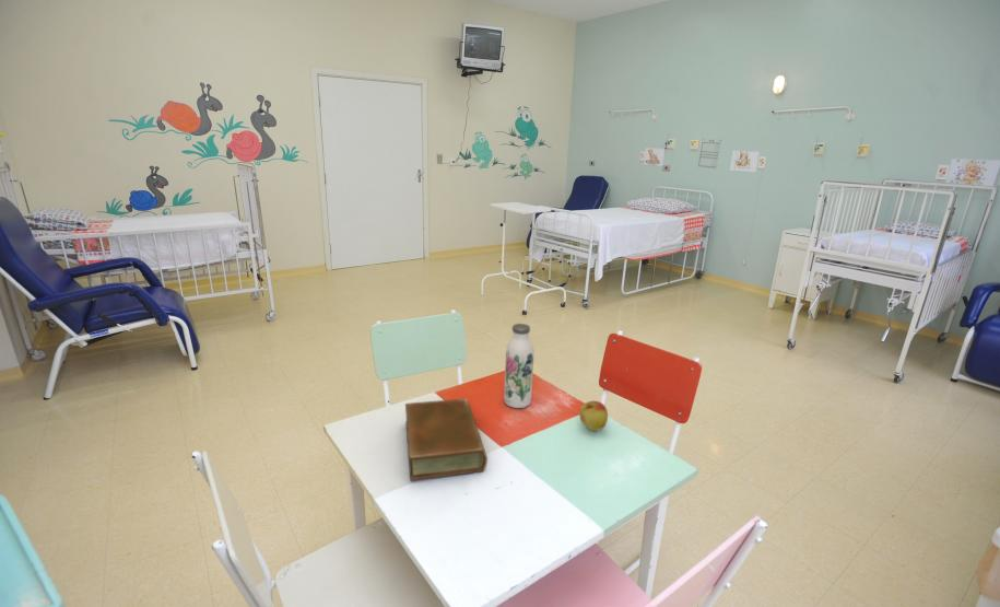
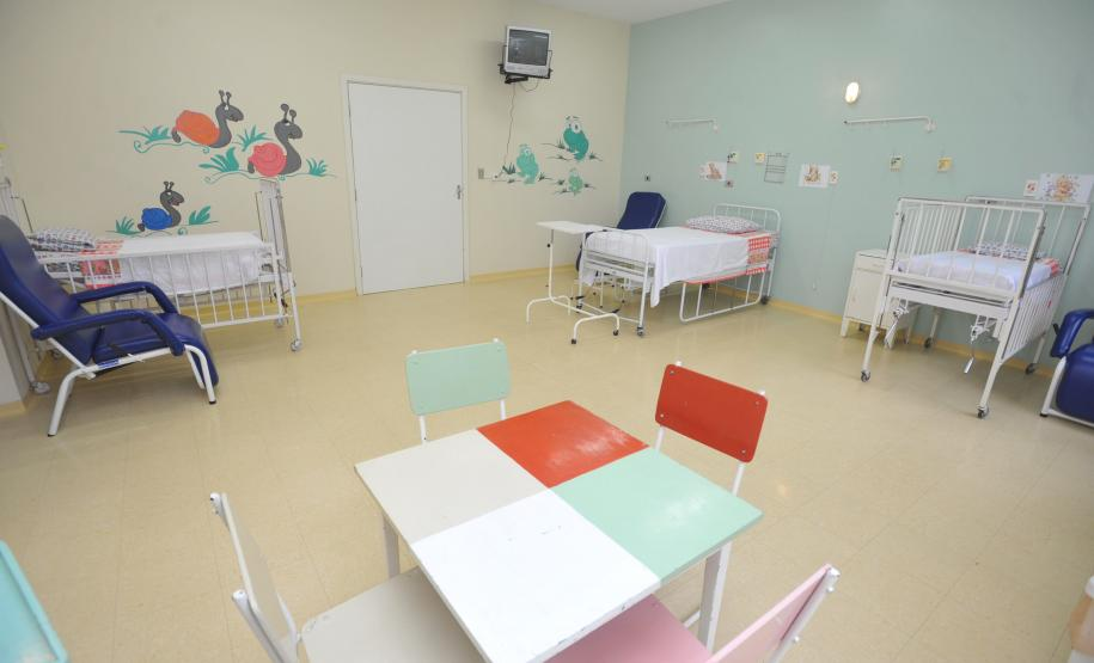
- apple [578,400,609,432]
- water bottle [503,323,534,409]
- book [404,397,489,481]
